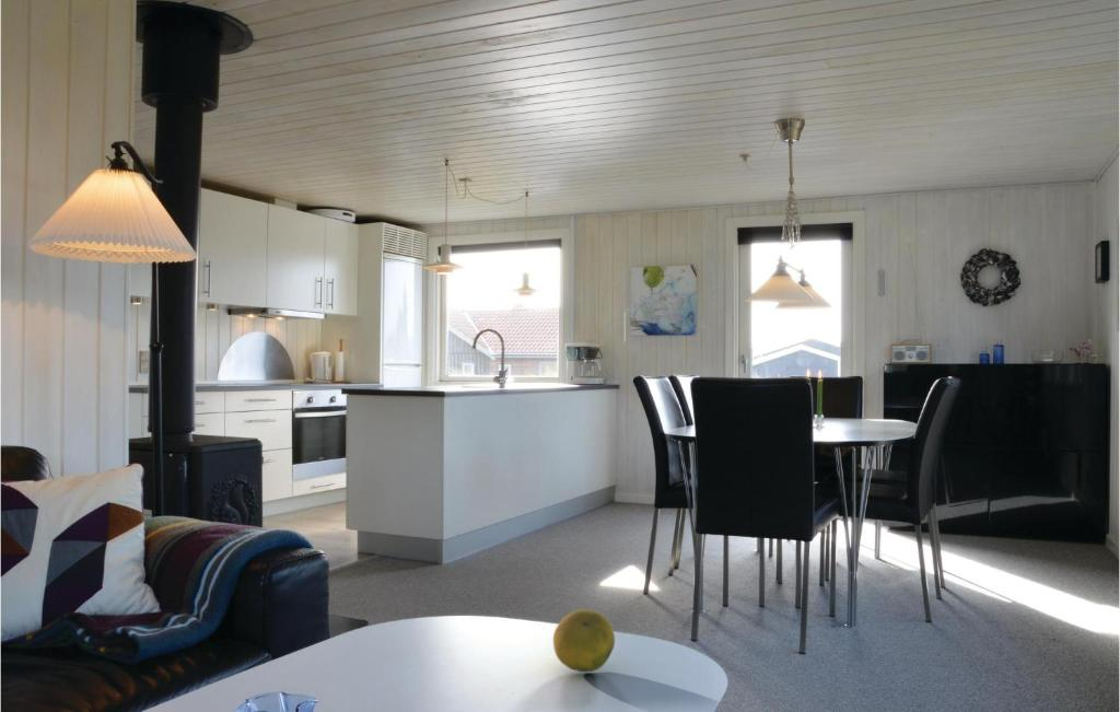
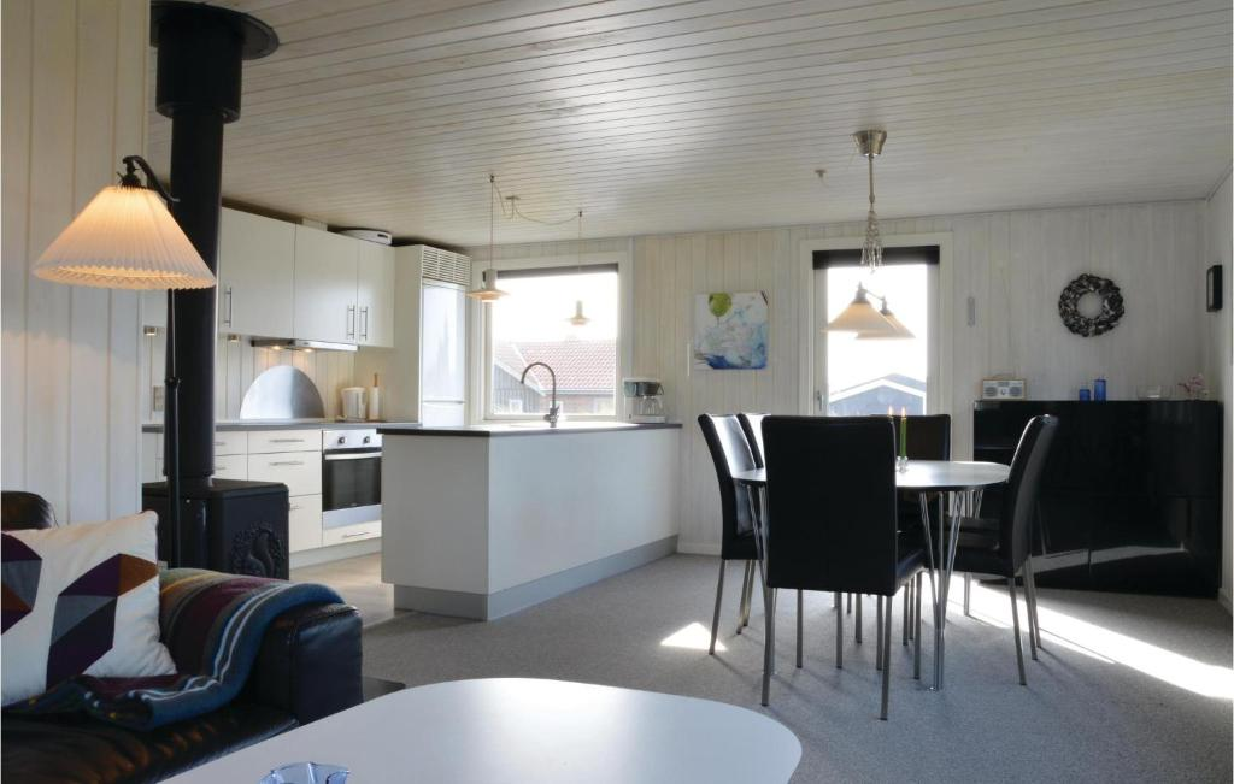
- fruit [552,608,616,673]
